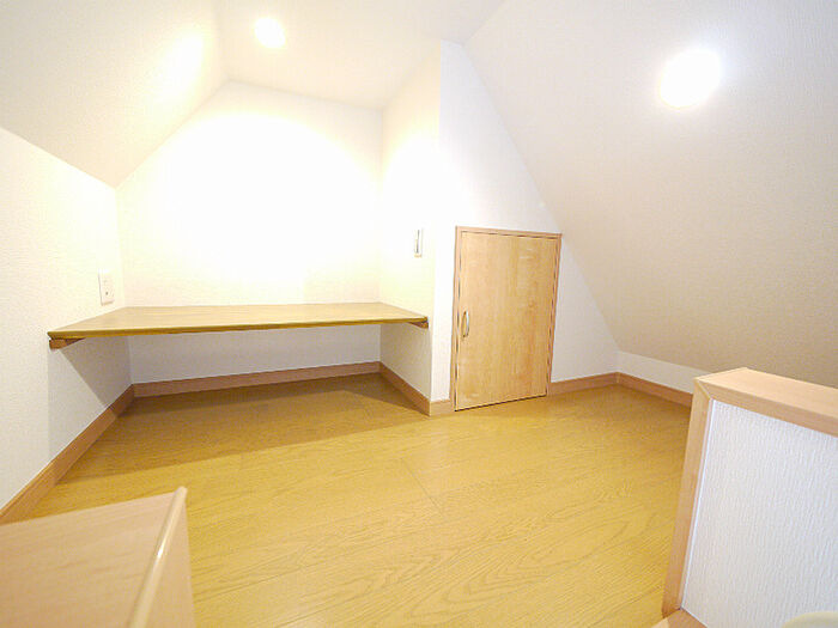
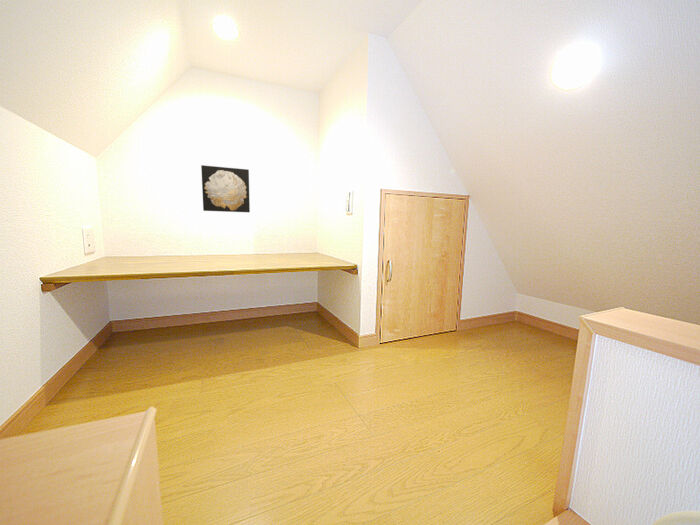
+ wall art [200,164,251,213]
